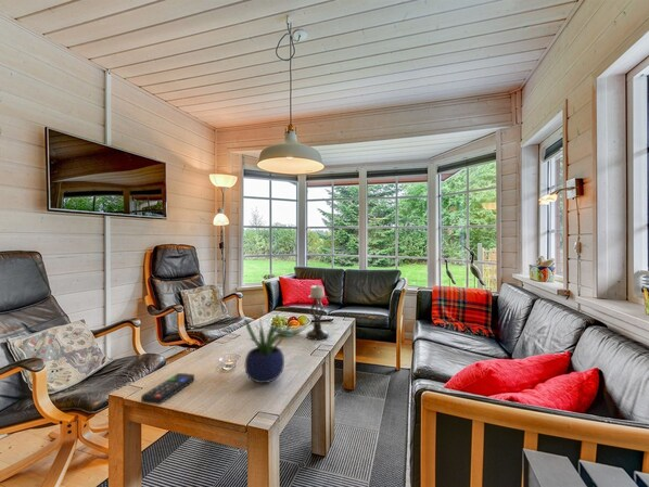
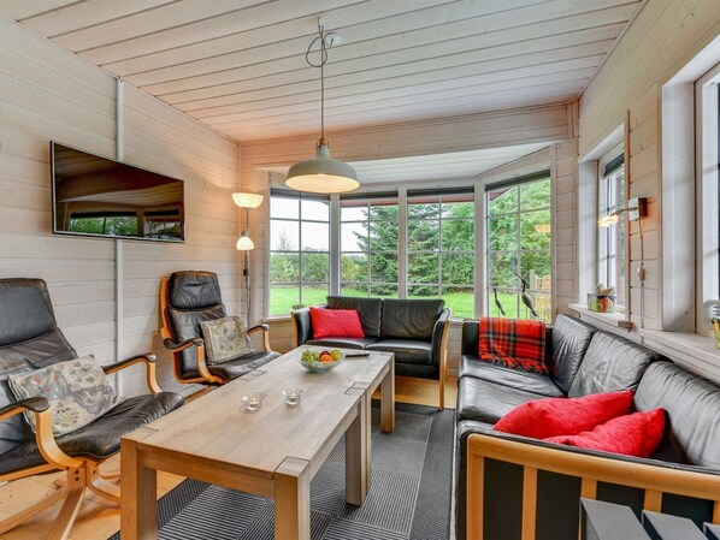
- candle holder [305,283,330,341]
- remote control [140,372,195,406]
- potted plant [242,316,294,384]
